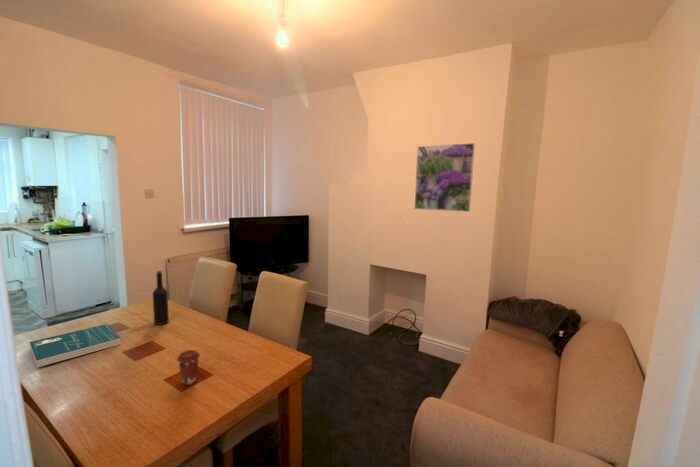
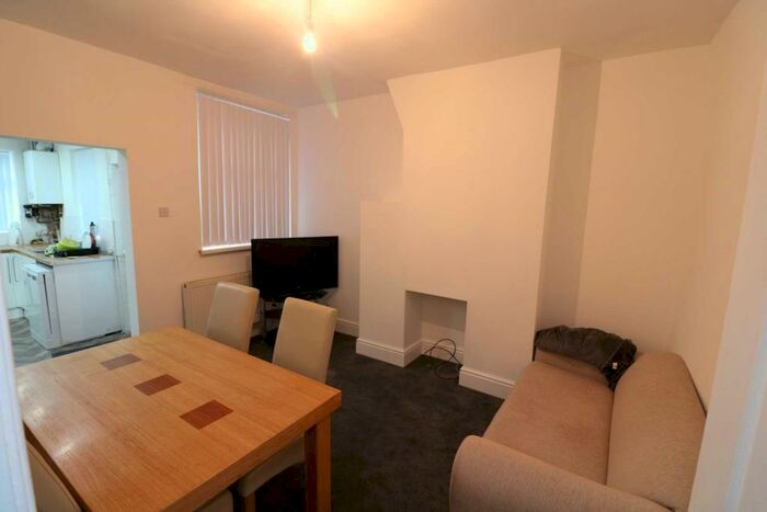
- book [29,323,122,369]
- coffee cup [176,349,201,386]
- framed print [413,142,476,213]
- wine bottle [152,270,170,326]
